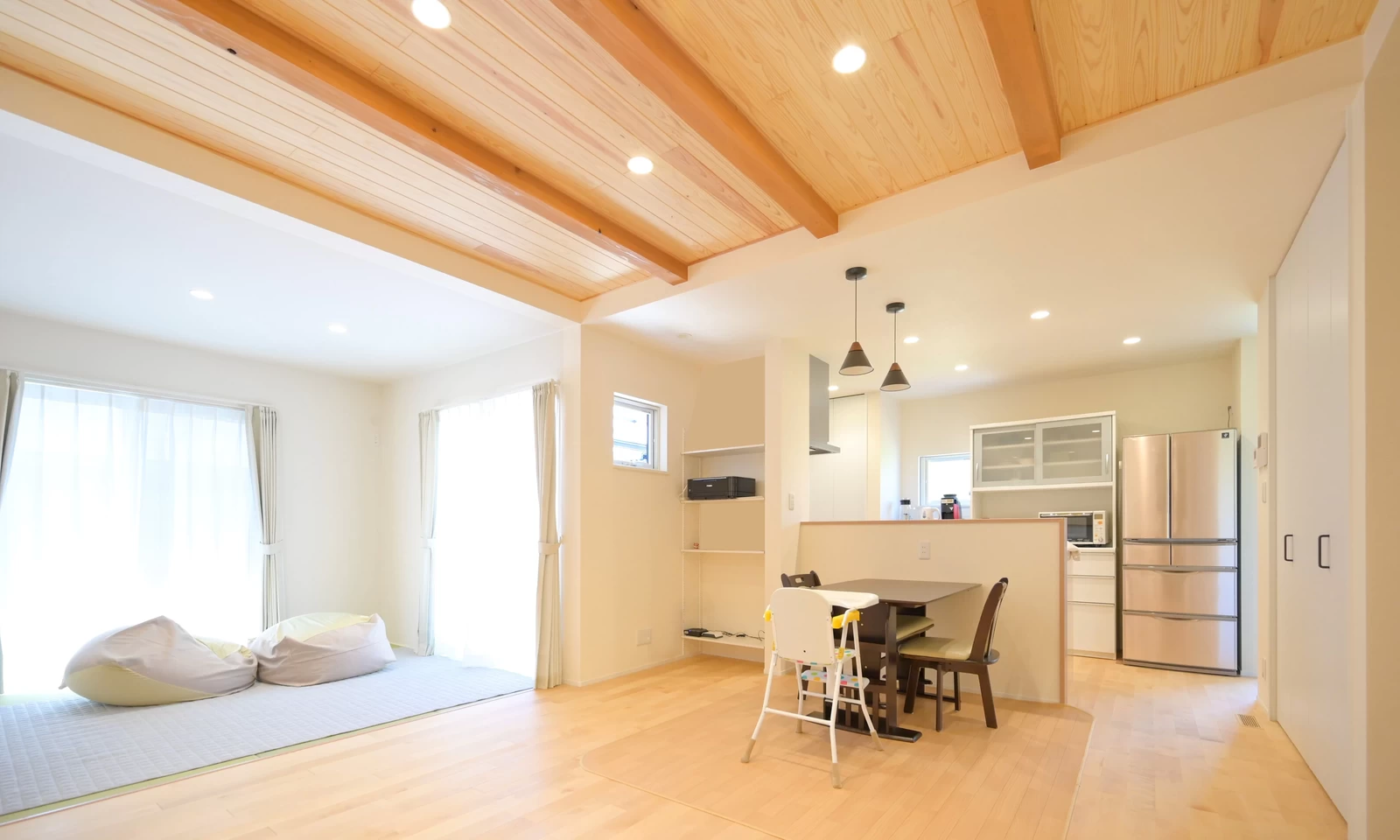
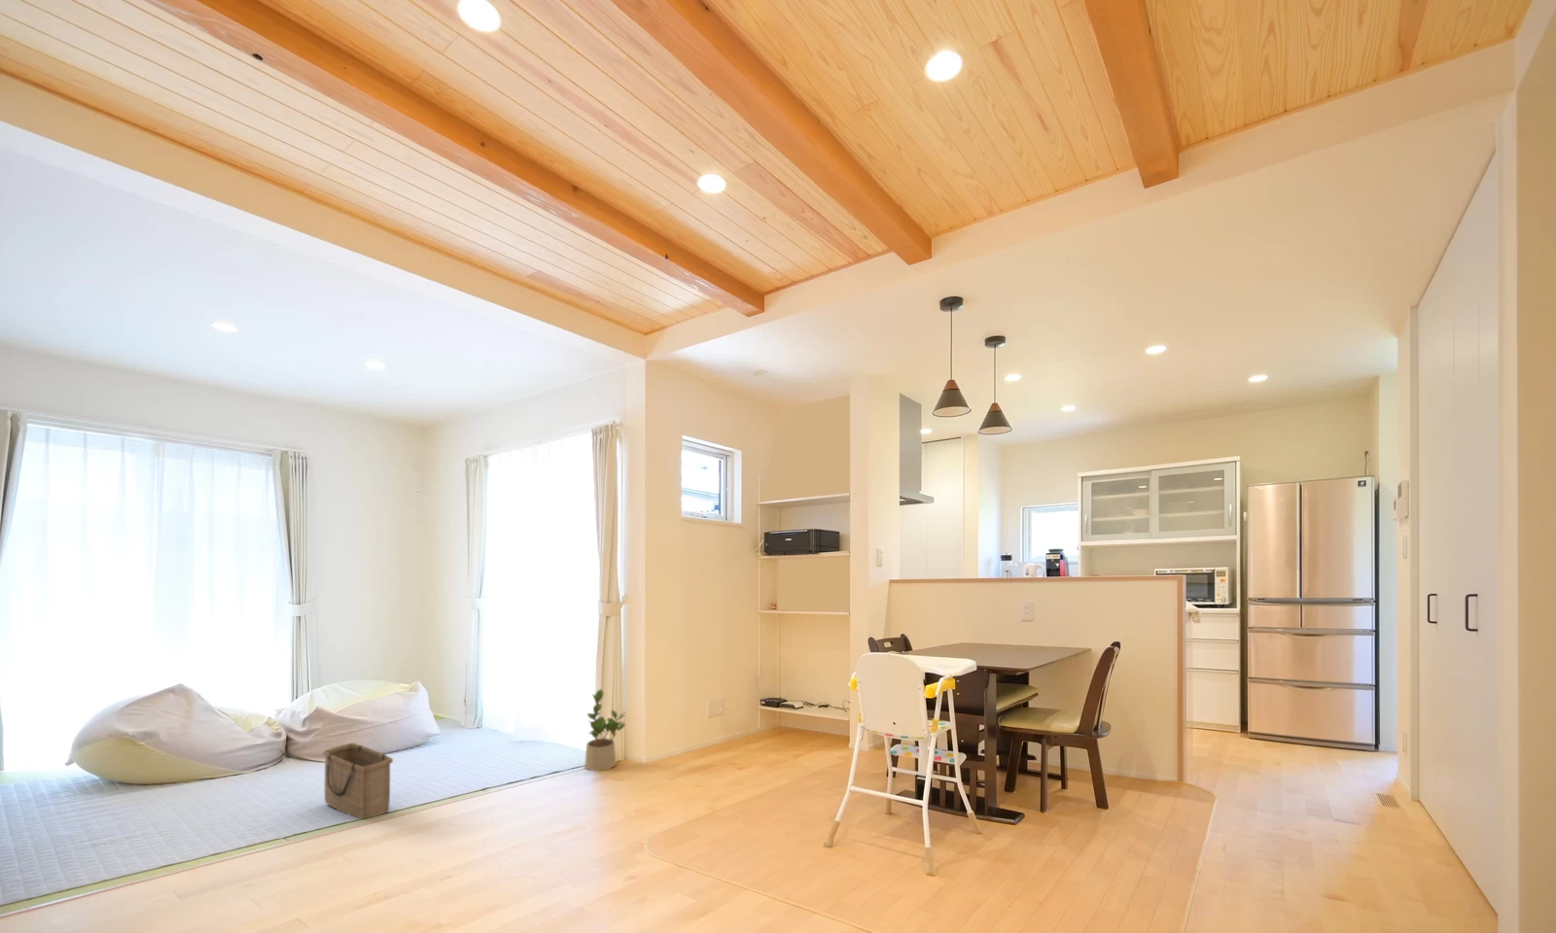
+ potted plant [584,689,626,772]
+ basket [322,742,393,820]
